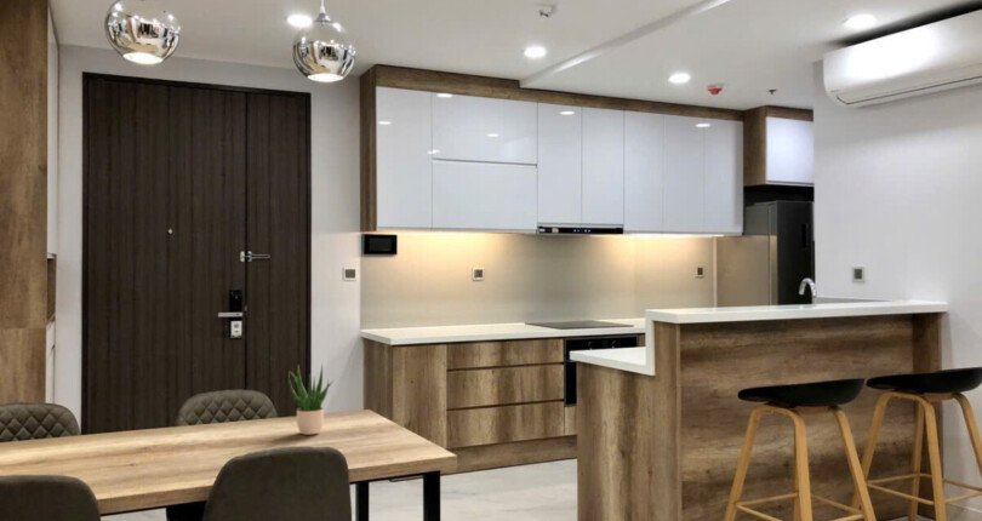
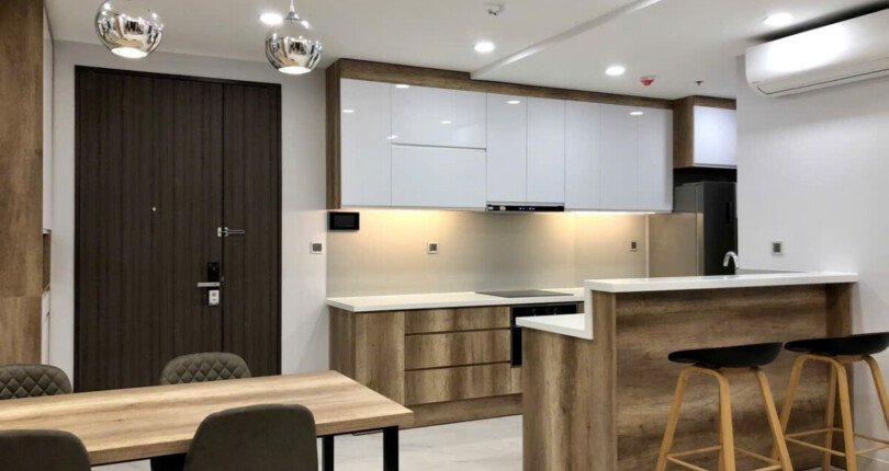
- potted plant [287,362,336,436]
